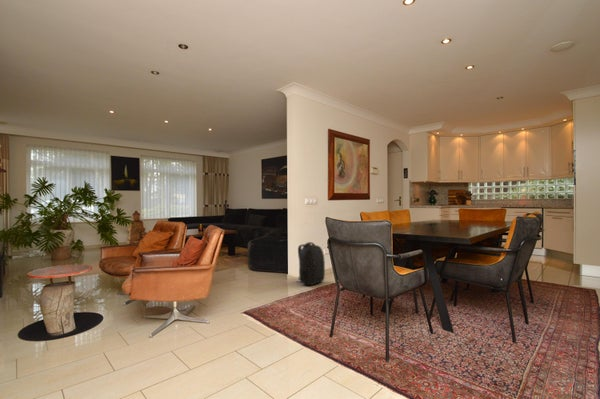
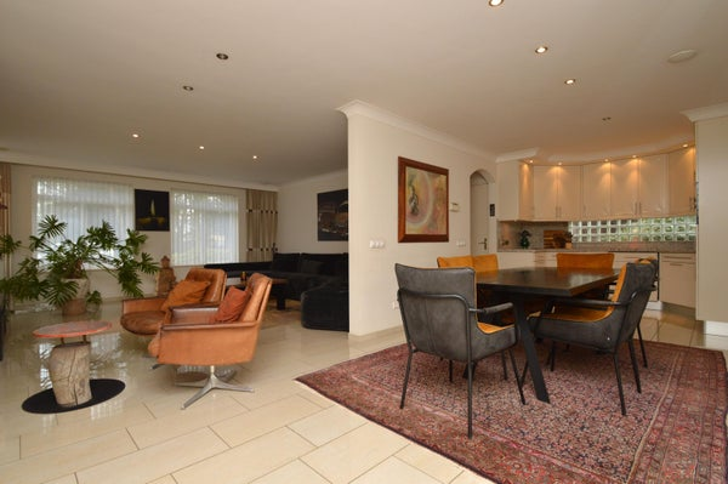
- backpack [295,241,326,286]
